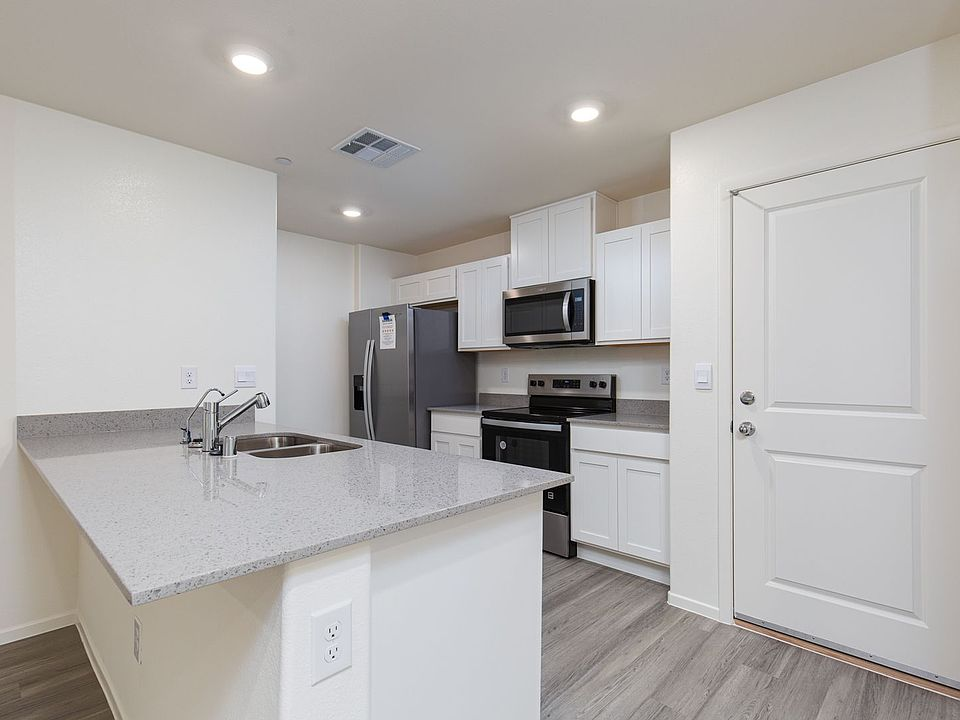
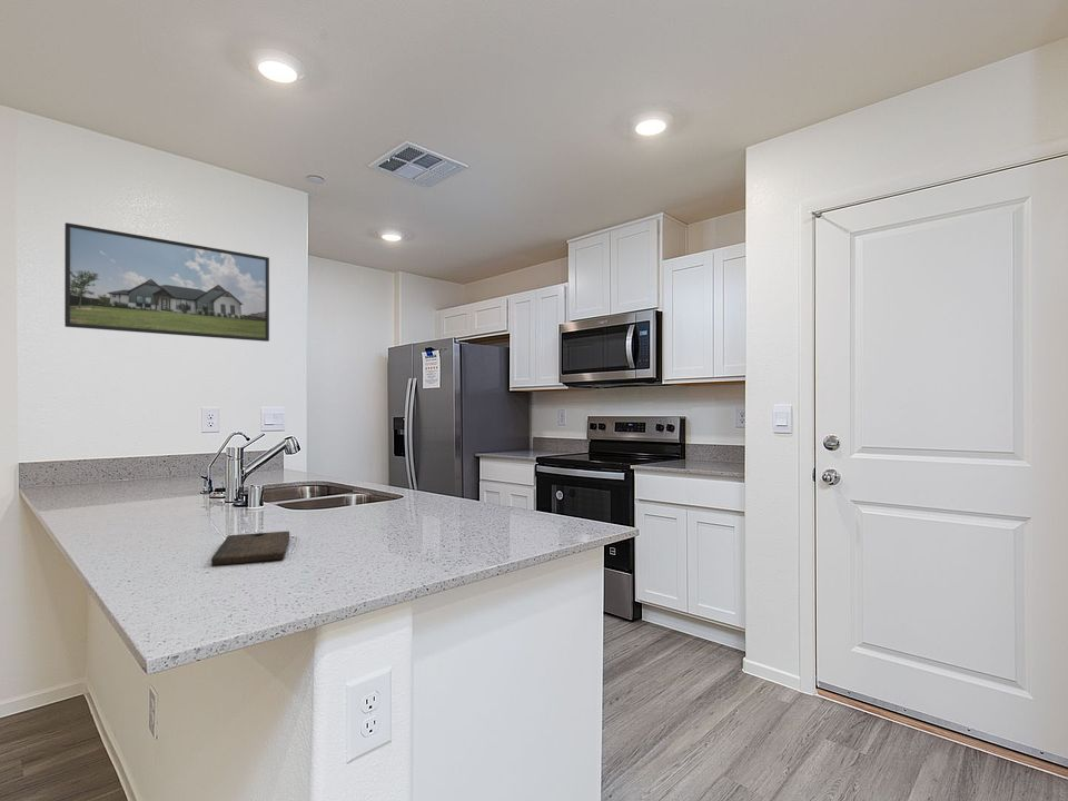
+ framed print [63,221,270,343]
+ cutting board [210,530,290,566]
